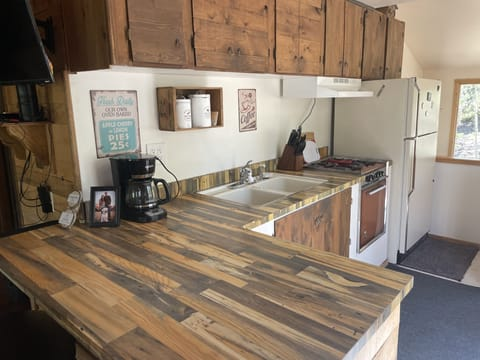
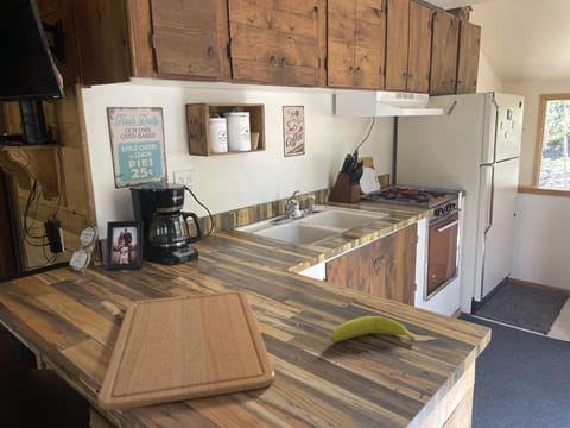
+ chopping board [96,290,276,411]
+ fruit [330,315,416,344]
